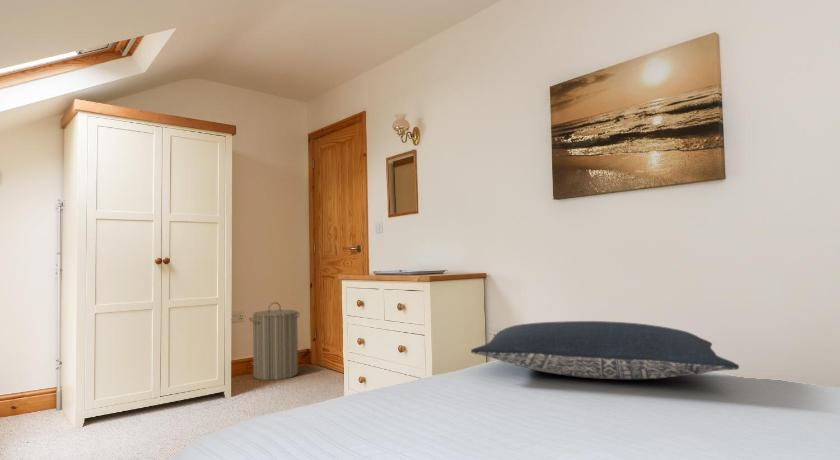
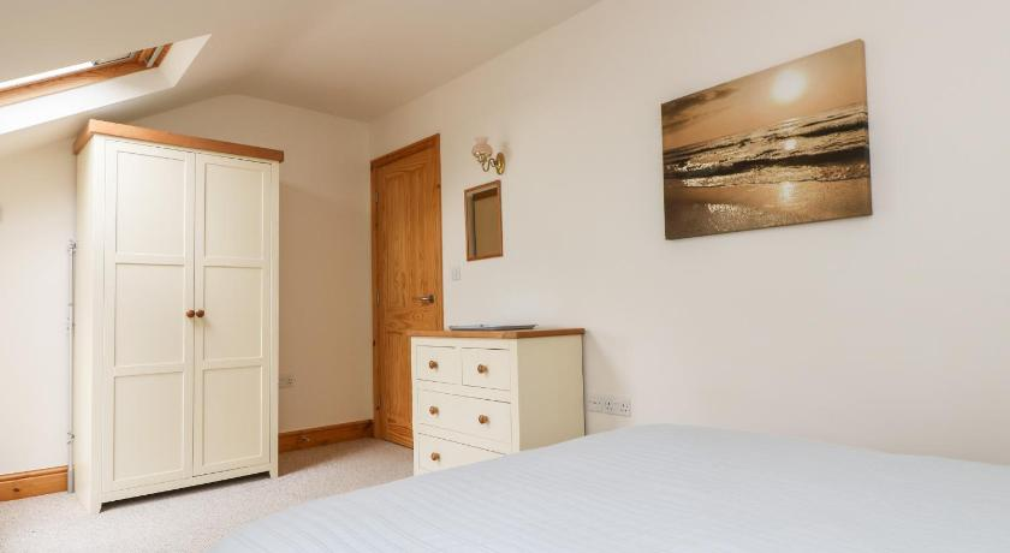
- pillow [470,320,740,380]
- laundry hamper [248,301,301,381]
